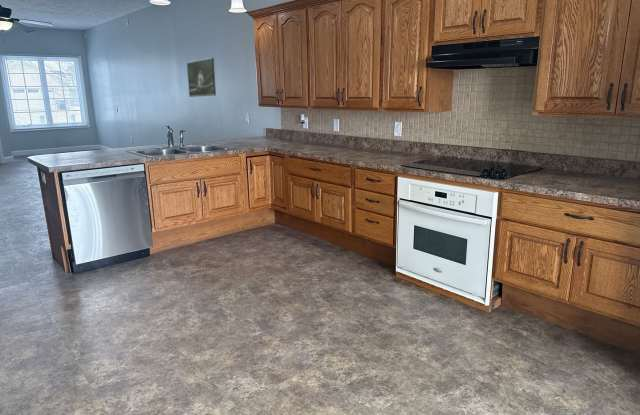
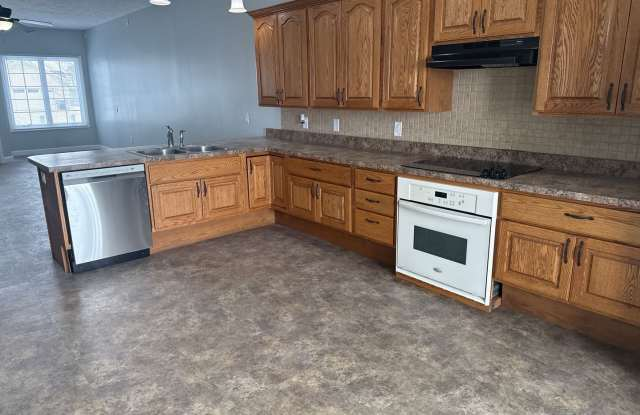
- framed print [186,57,217,98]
